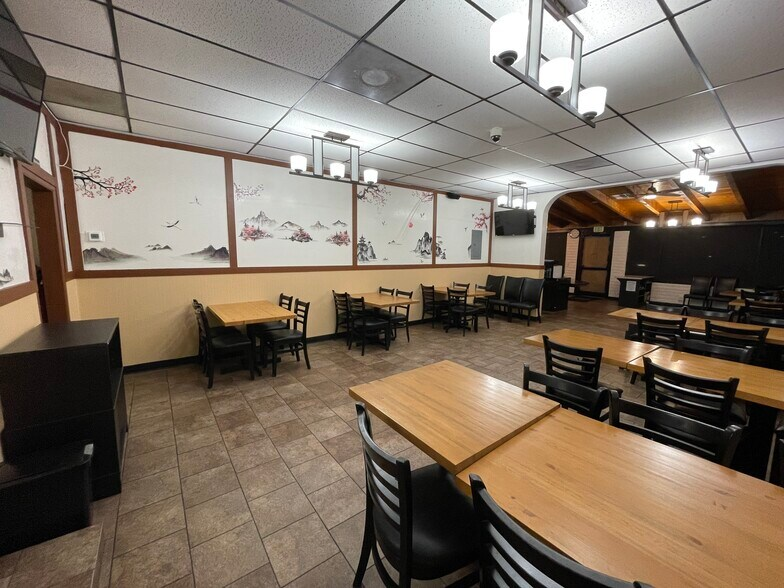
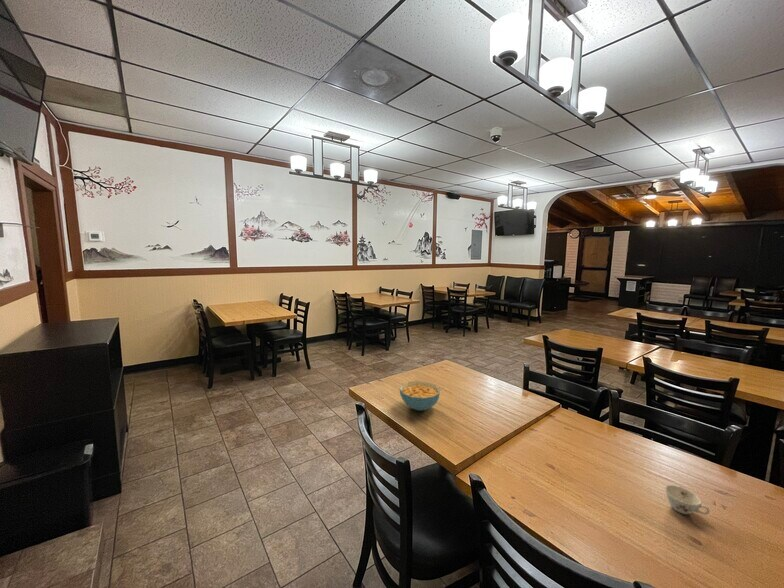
+ cereal bowl [399,380,441,412]
+ teacup [664,484,711,515]
